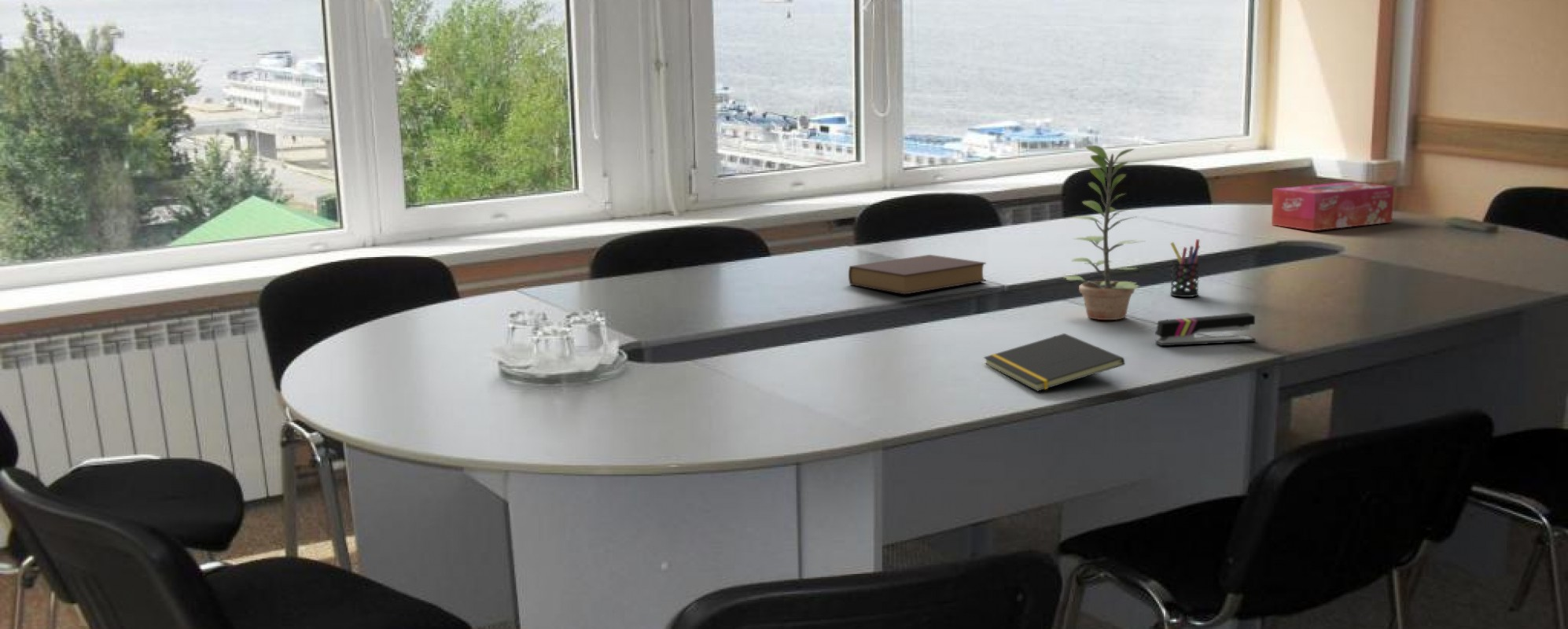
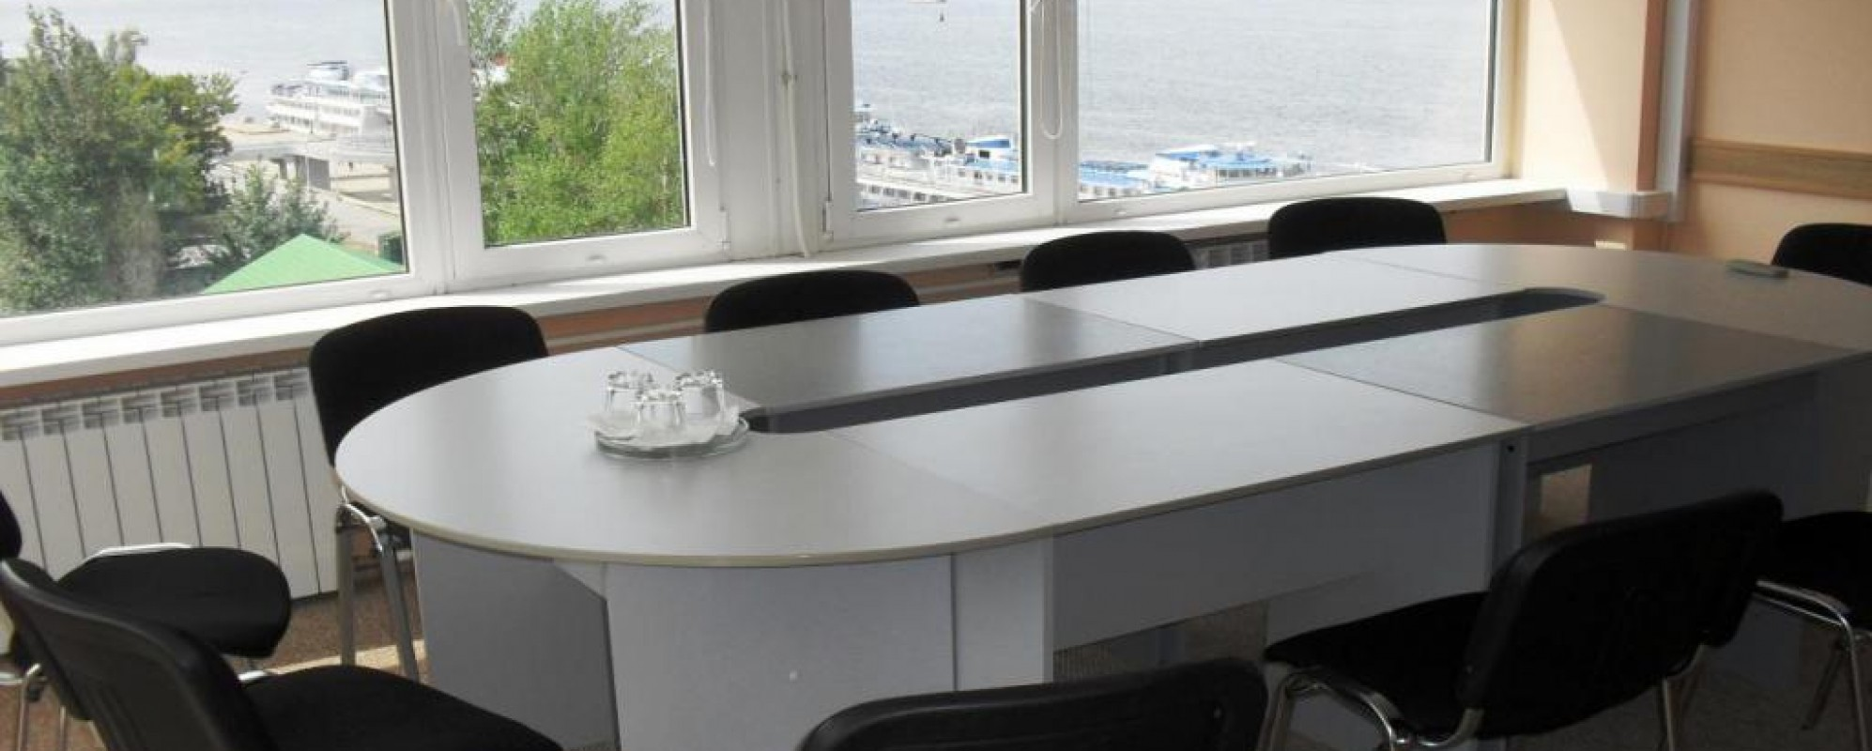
- tissue box [1271,181,1394,231]
- book [848,254,987,296]
- notepad [983,333,1125,392]
- pen holder [1169,238,1201,298]
- plant [1062,145,1145,321]
- stapler [1154,312,1257,347]
